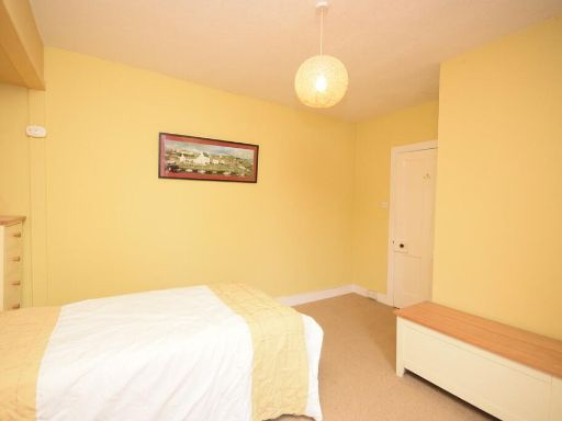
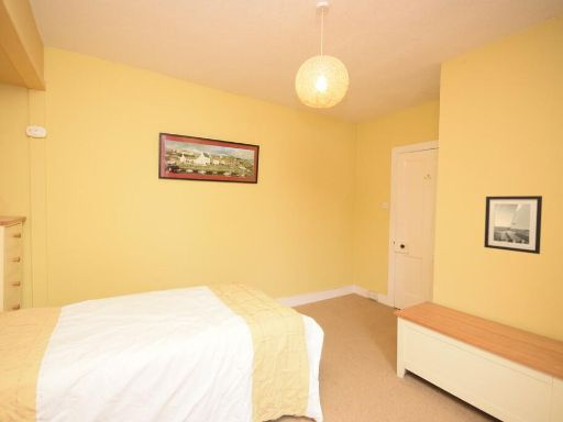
+ wall art [483,195,543,255]
